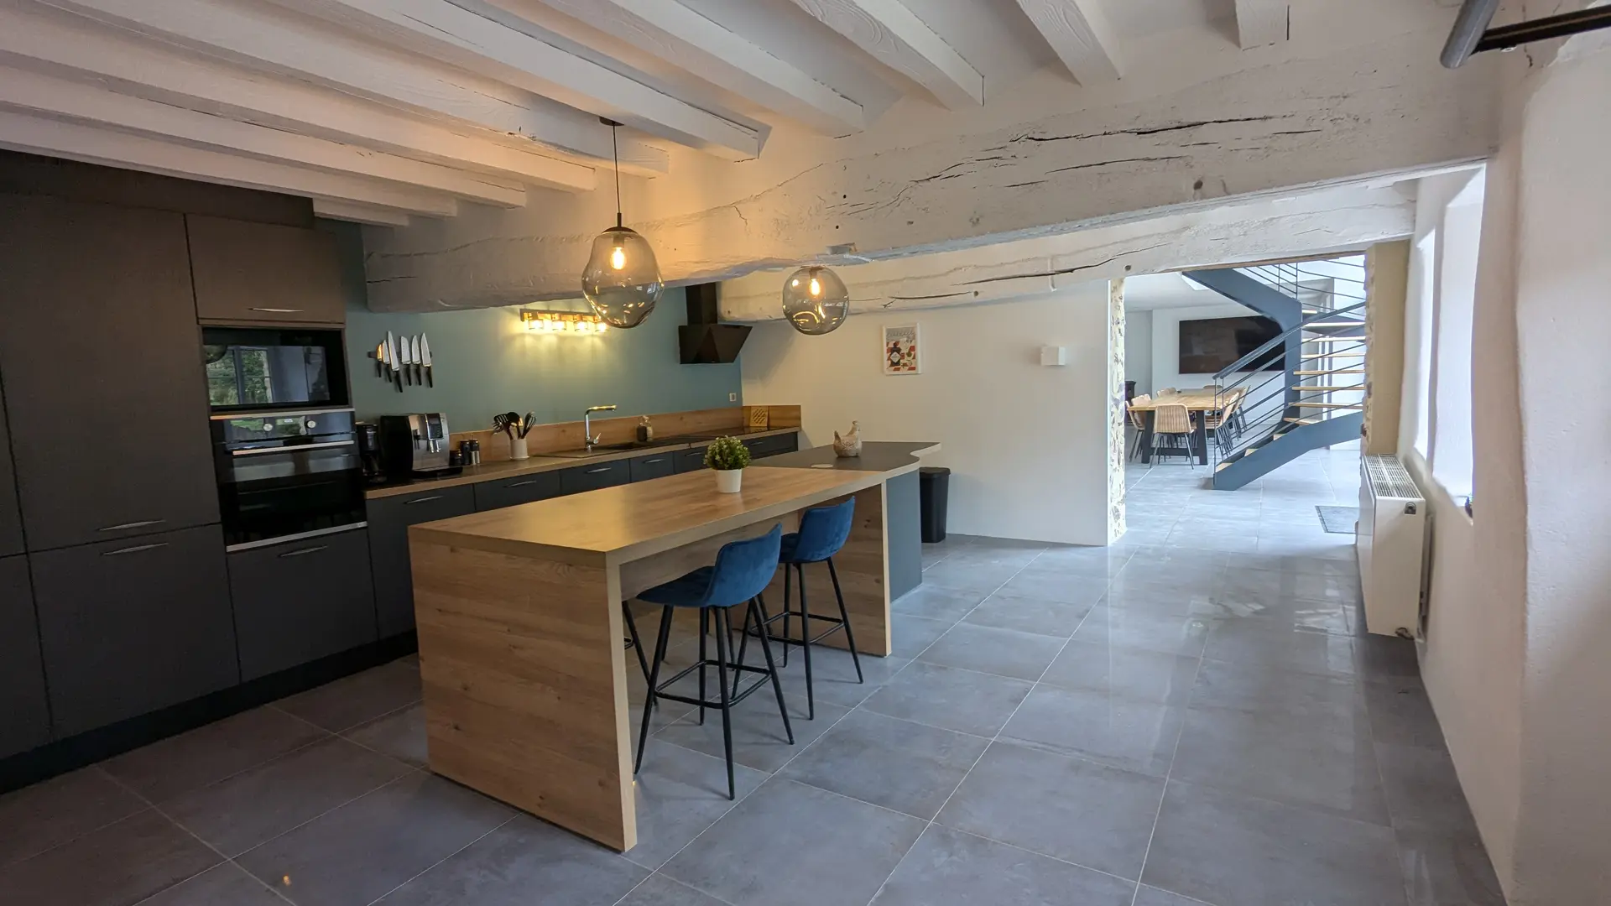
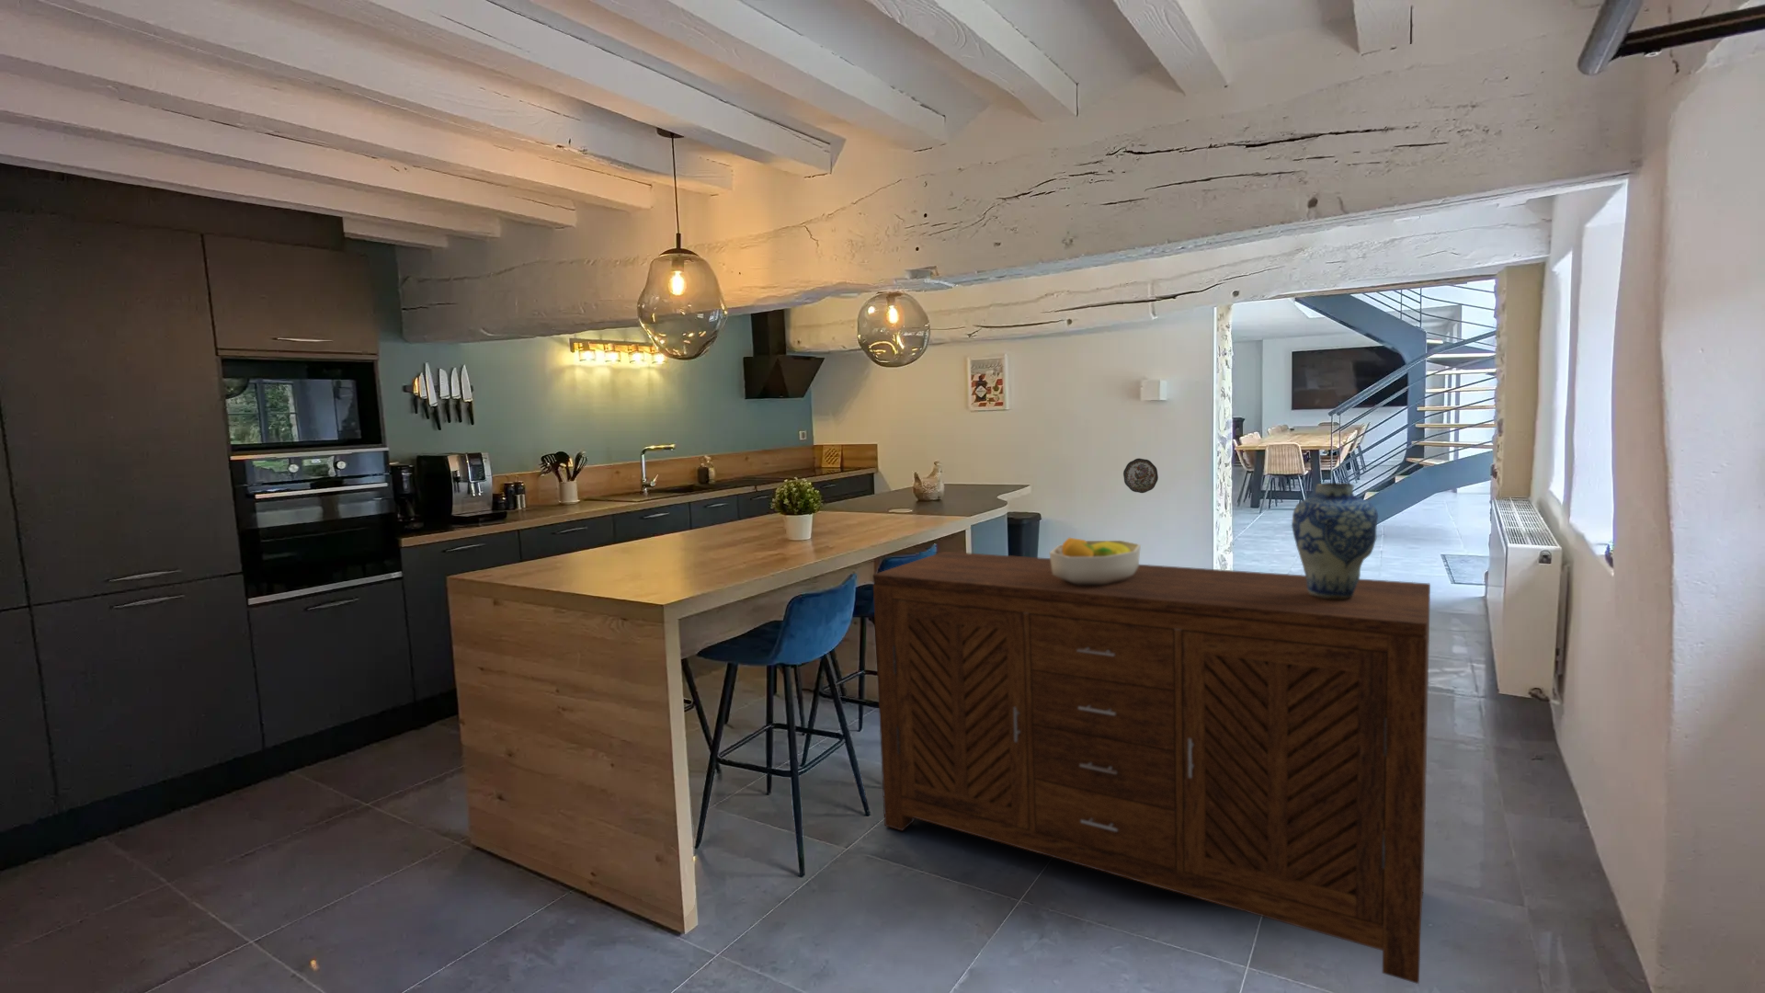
+ decorative plate [1123,458,1159,493]
+ sideboard [872,550,1432,985]
+ vase [1291,481,1380,600]
+ fruit bowl [1049,537,1142,584]
